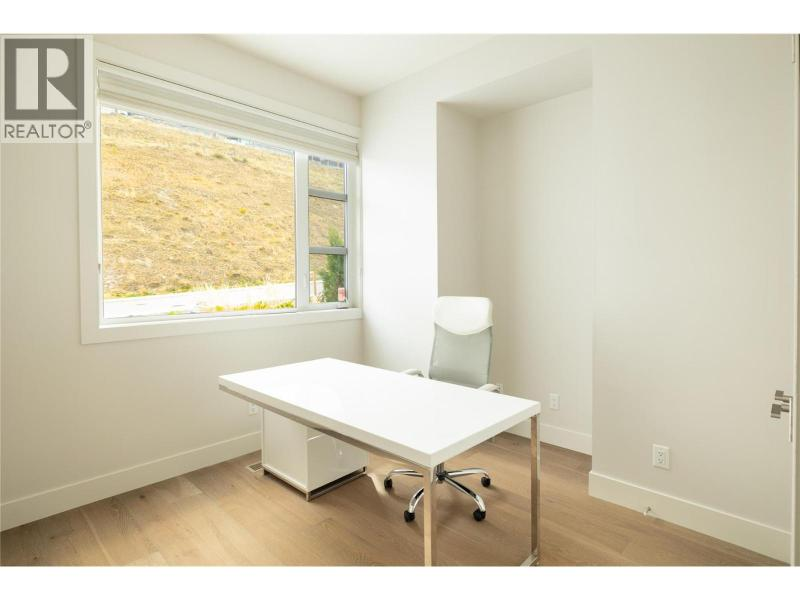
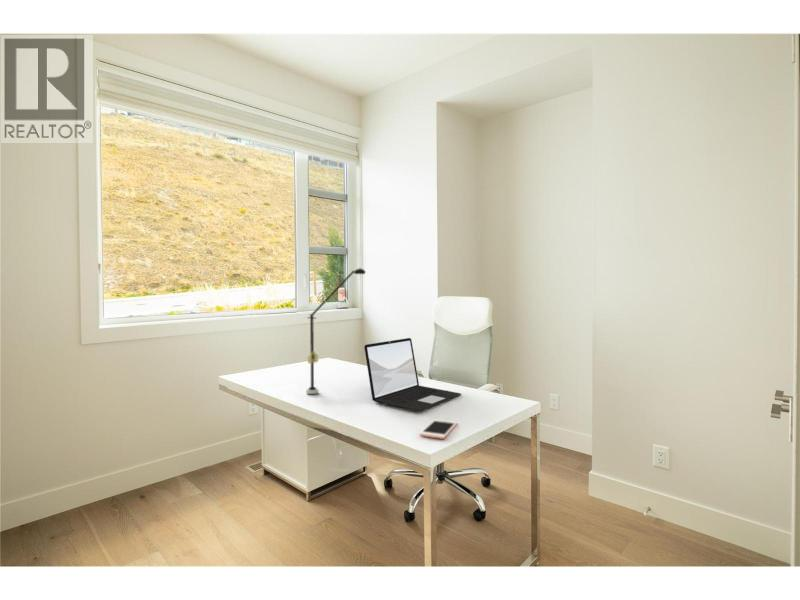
+ laptop [363,337,462,412]
+ desk lamp [305,267,367,395]
+ cell phone [419,418,459,440]
